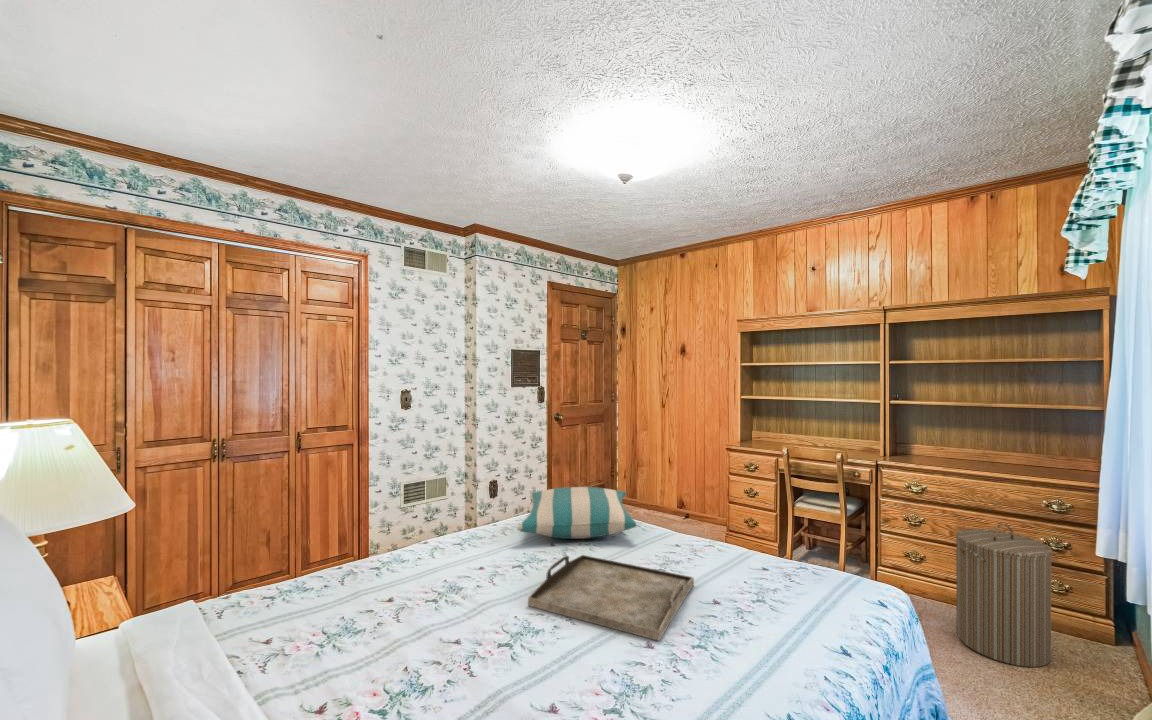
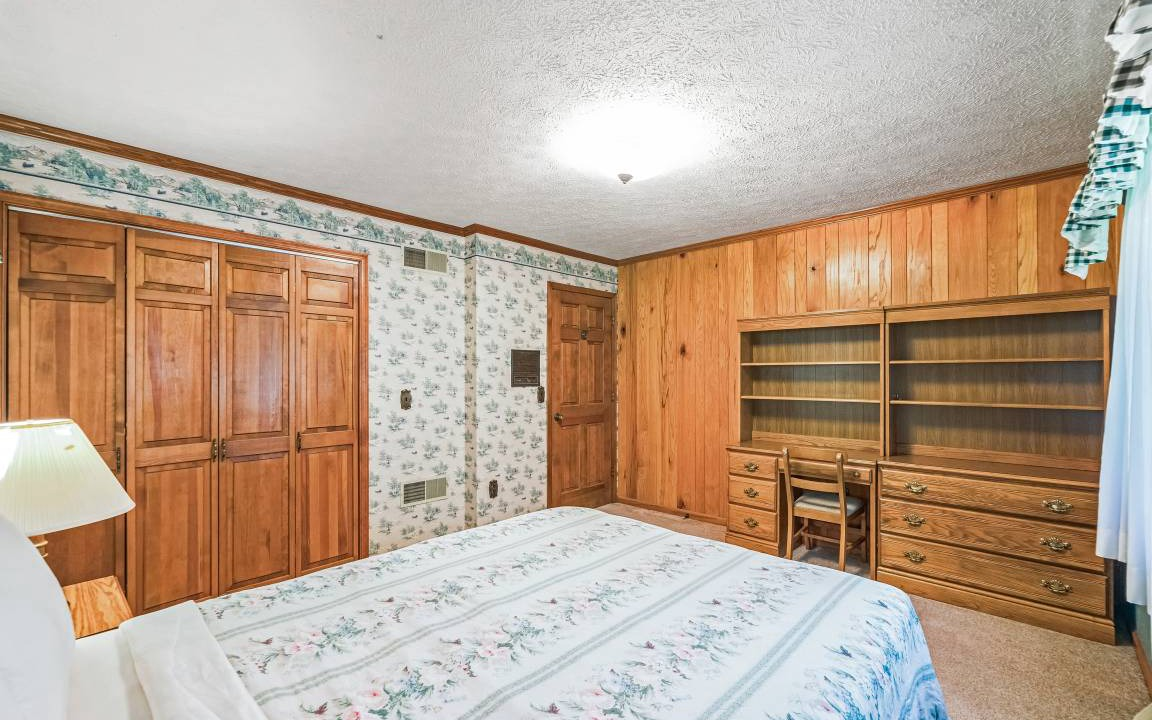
- serving tray [527,554,695,642]
- laundry hamper [955,522,1053,668]
- pillow [516,486,637,540]
